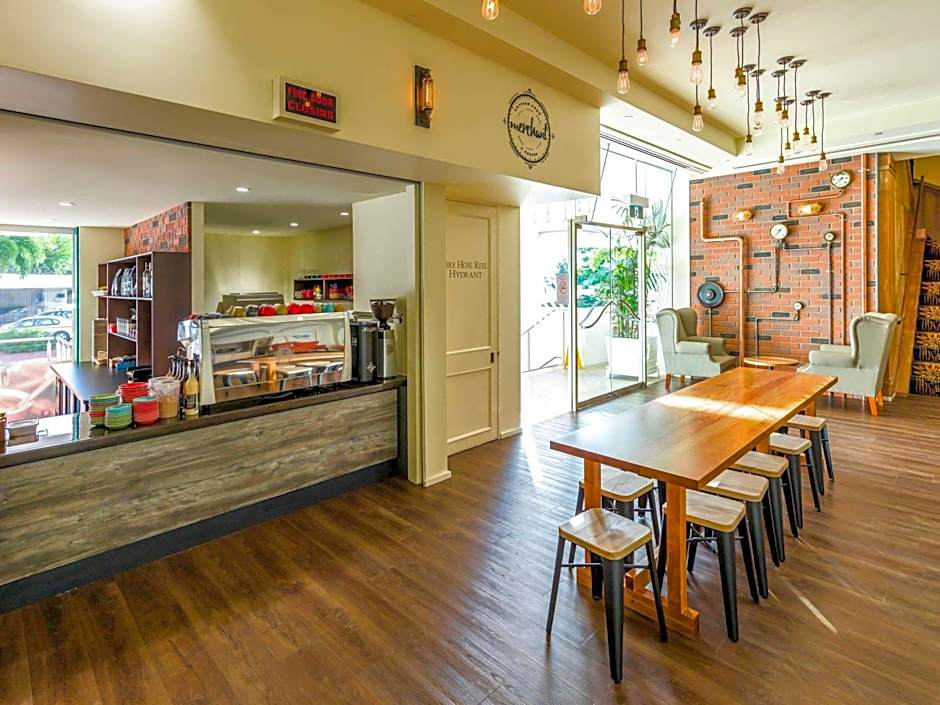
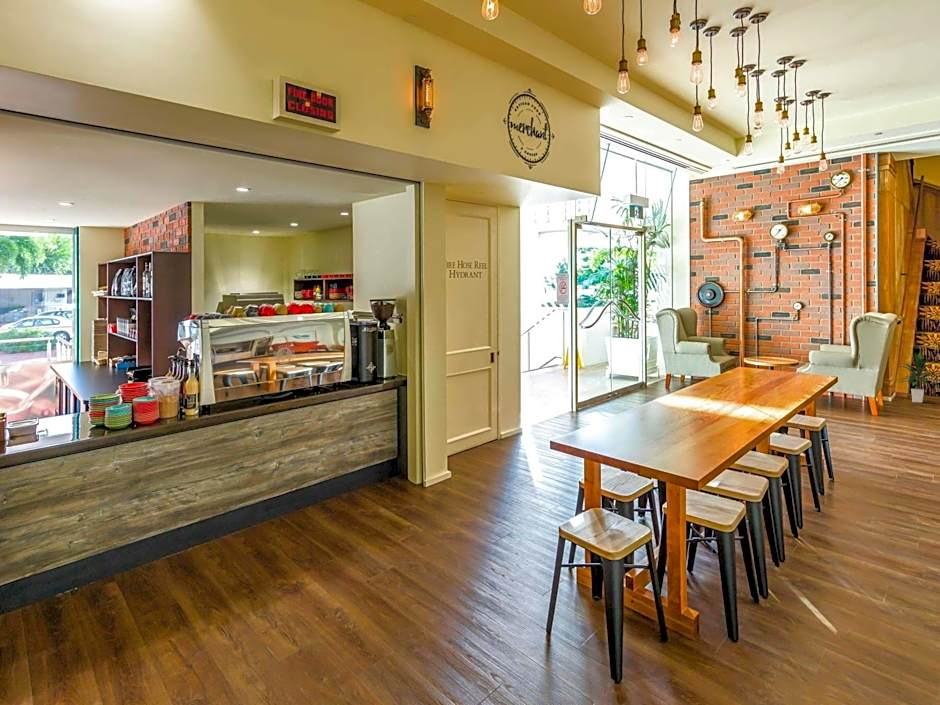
+ indoor plant [896,352,940,404]
